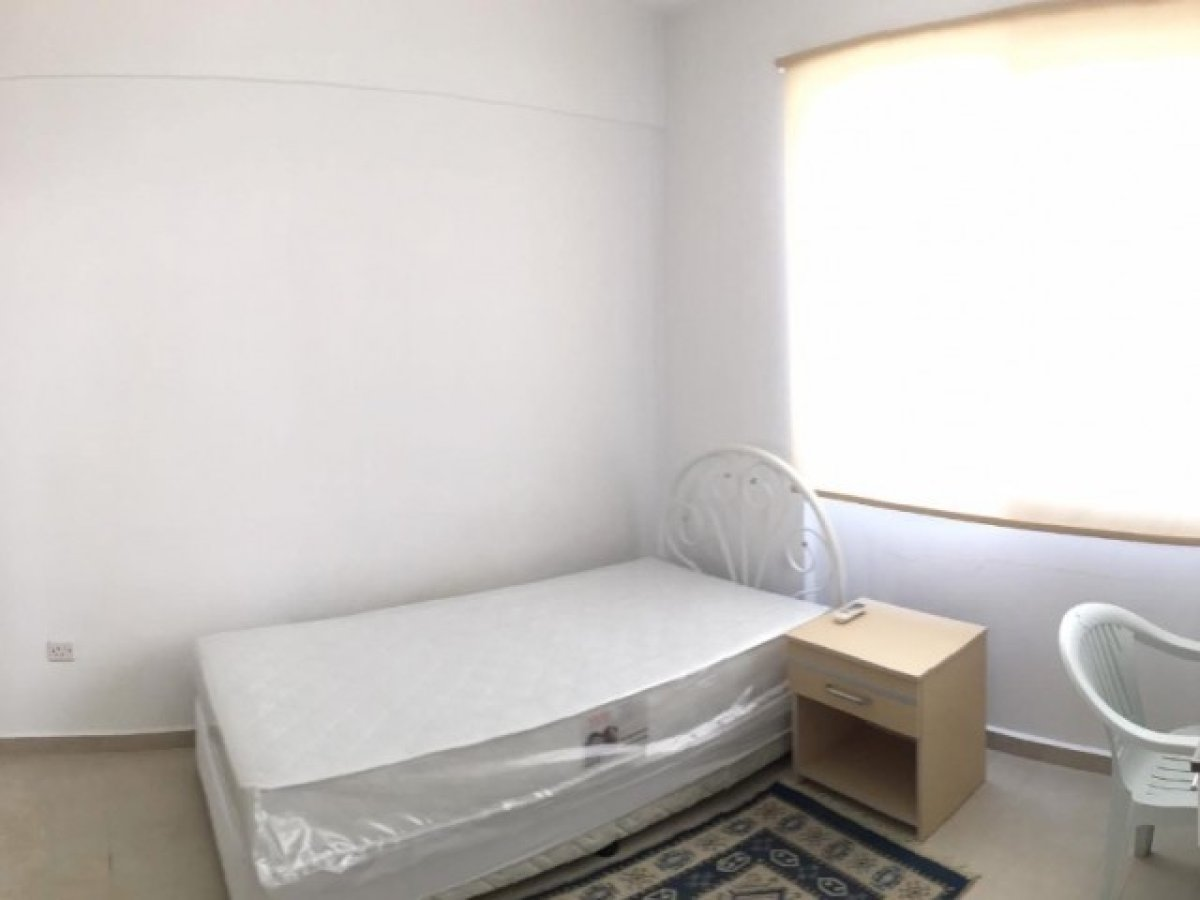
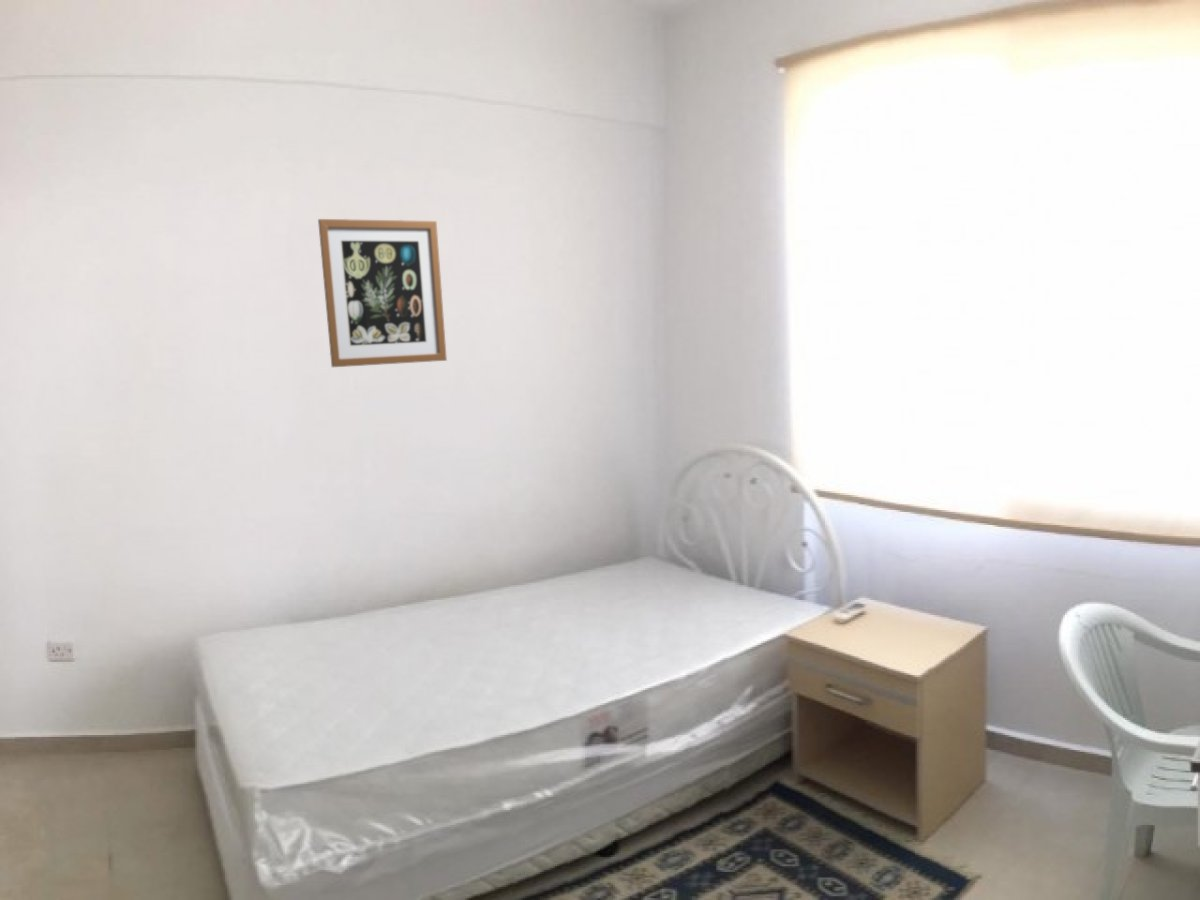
+ wall art [317,218,448,368]
